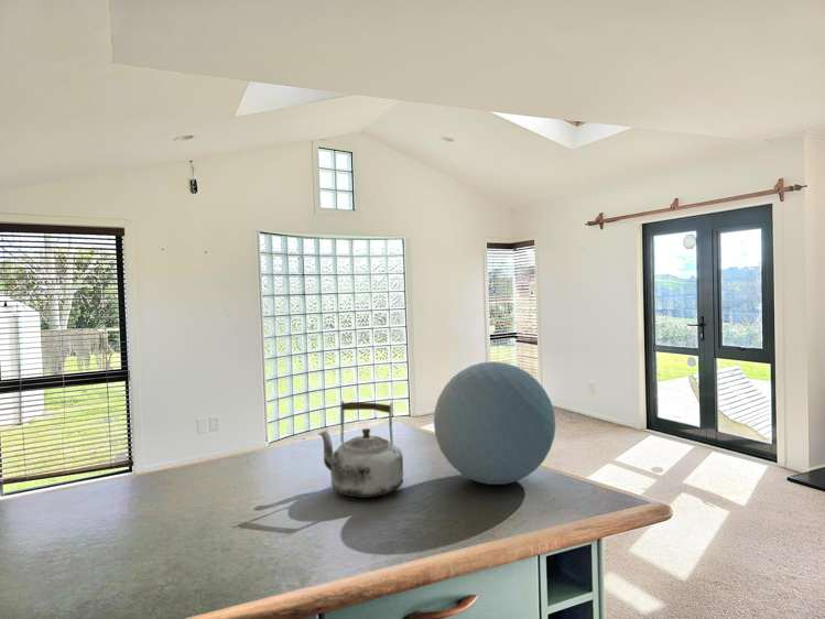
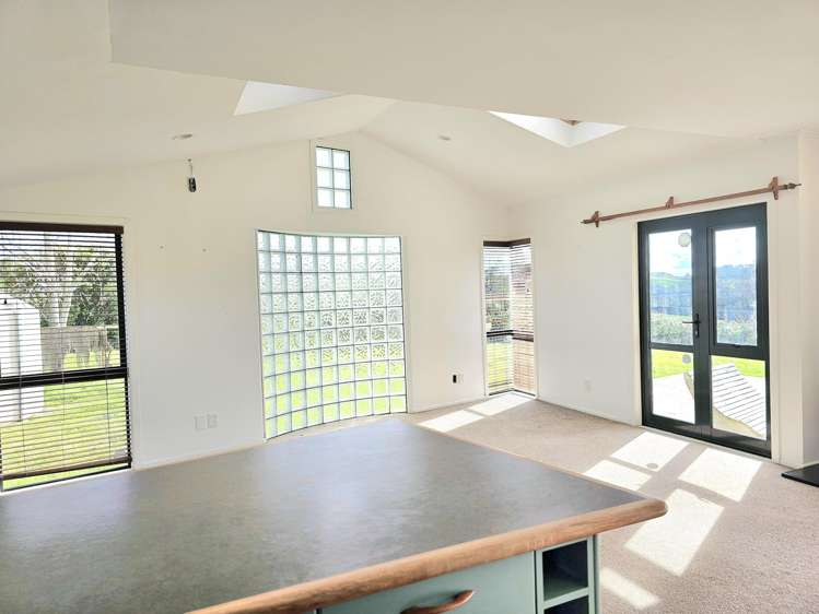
- decorative orb [433,360,556,486]
- kettle [317,400,404,499]
